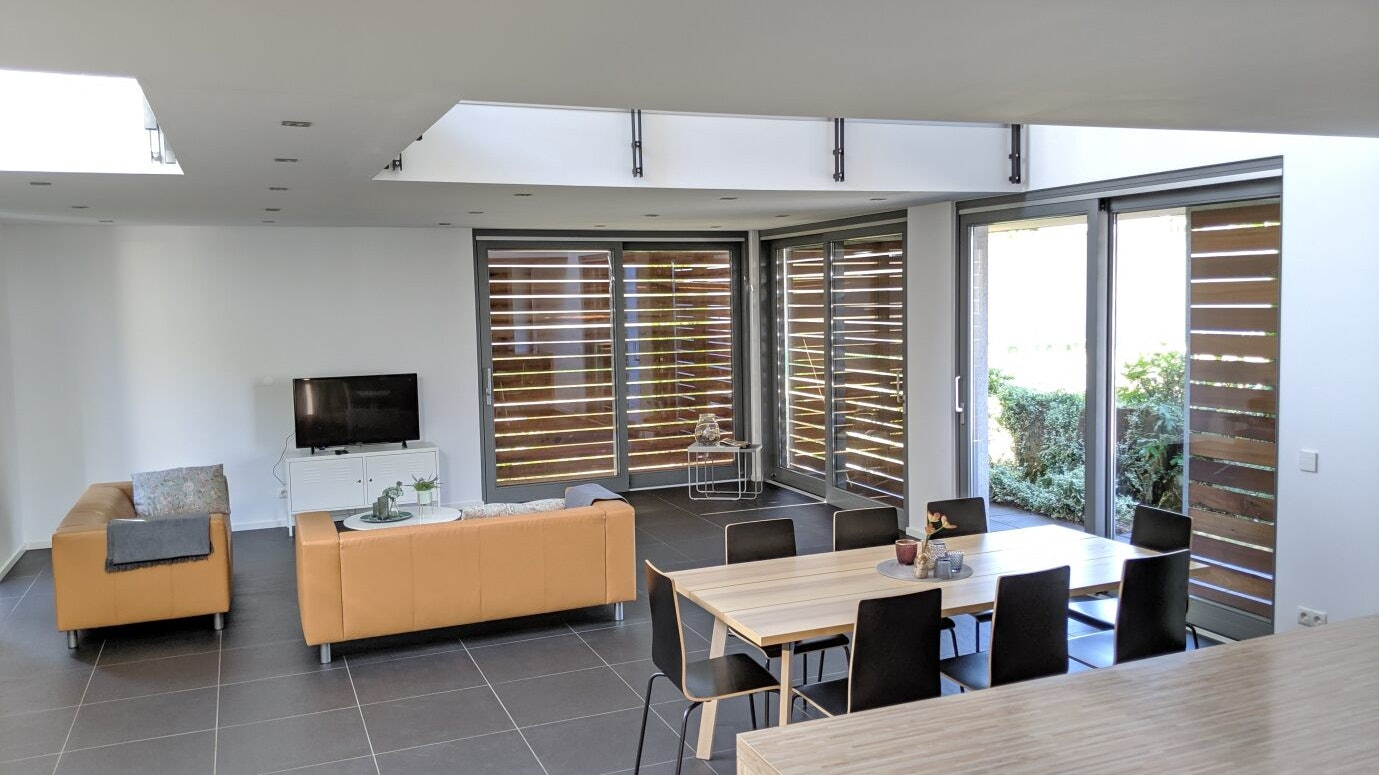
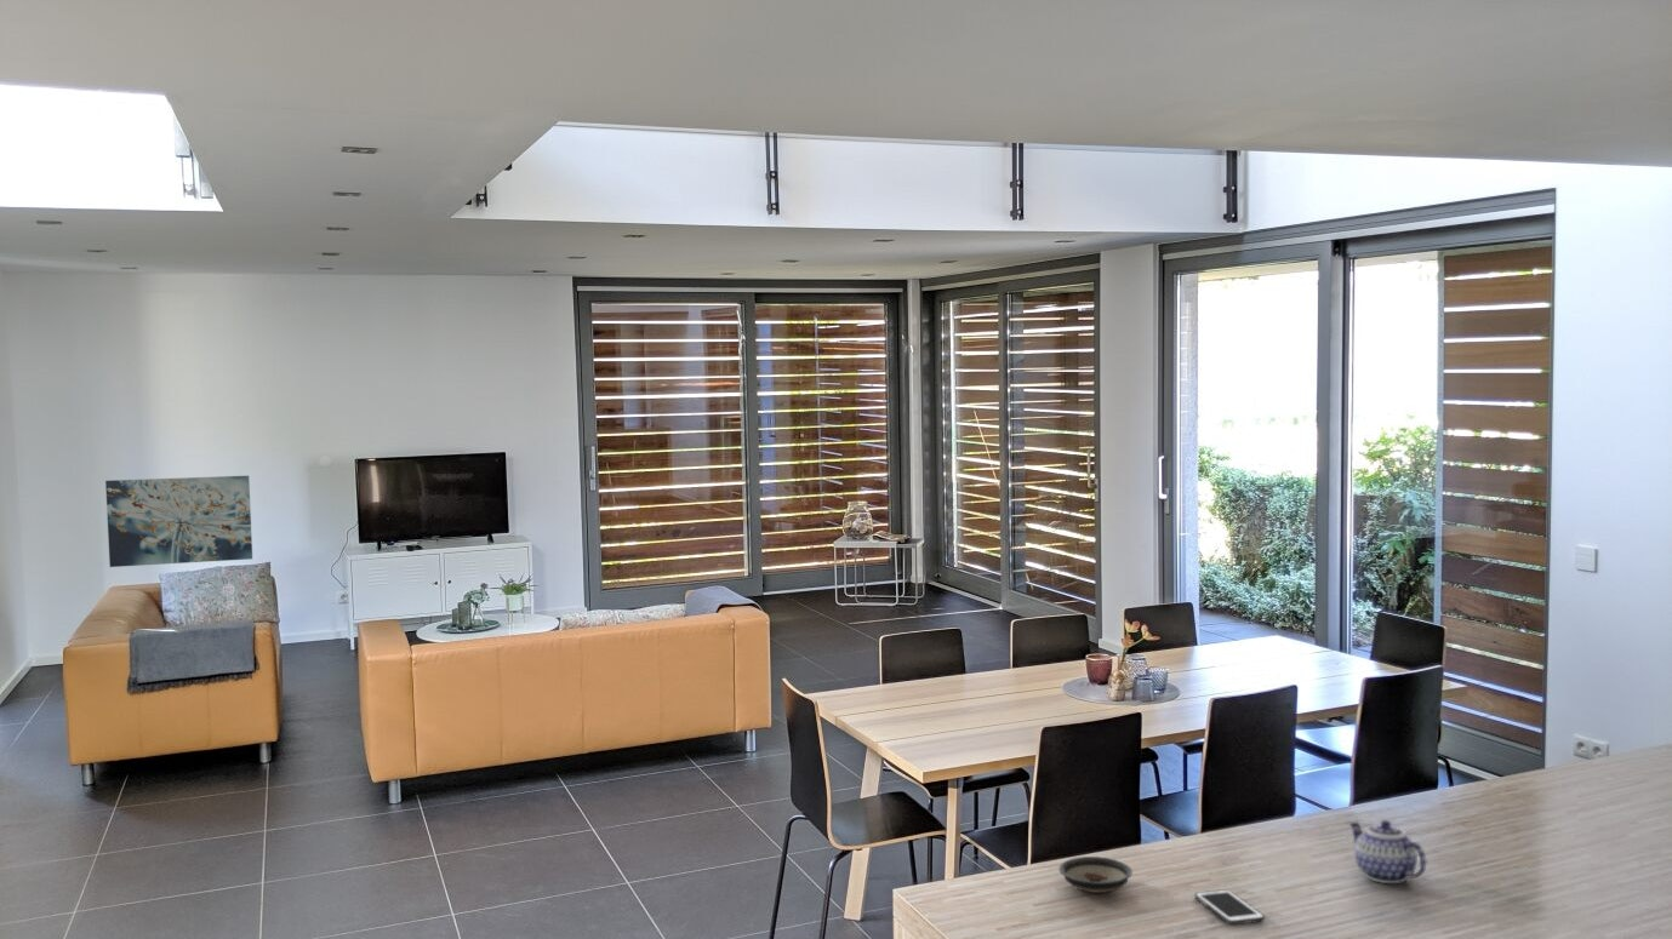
+ wall art [104,475,253,568]
+ teapot [1347,819,1427,884]
+ cell phone [1194,888,1266,926]
+ saucer [1057,855,1134,894]
